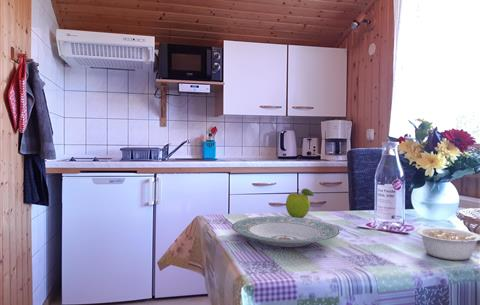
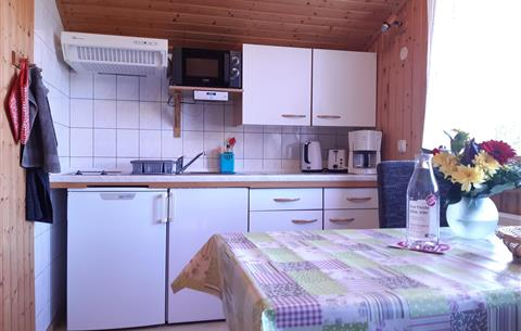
- plate [231,215,340,248]
- fruit [285,188,315,218]
- legume [416,226,480,261]
